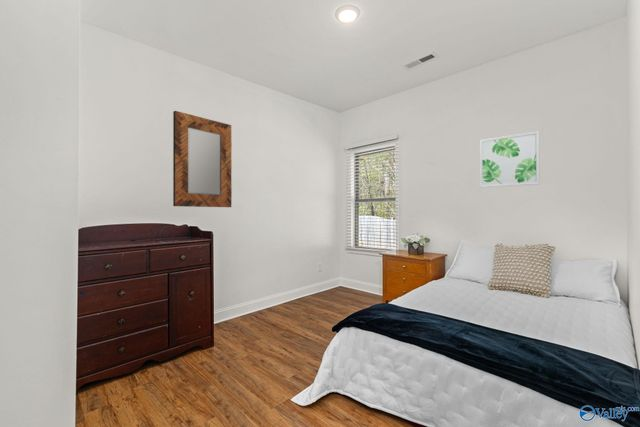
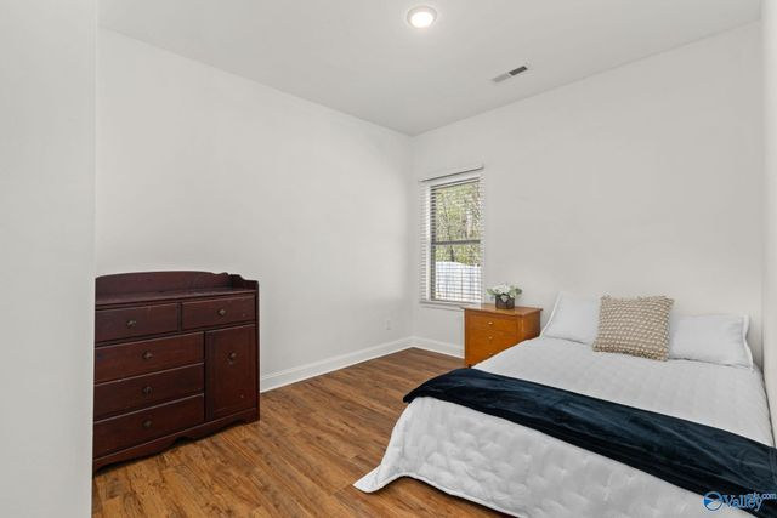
- wall art [479,130,540,188]
- home mirror [172,110,233,208]
